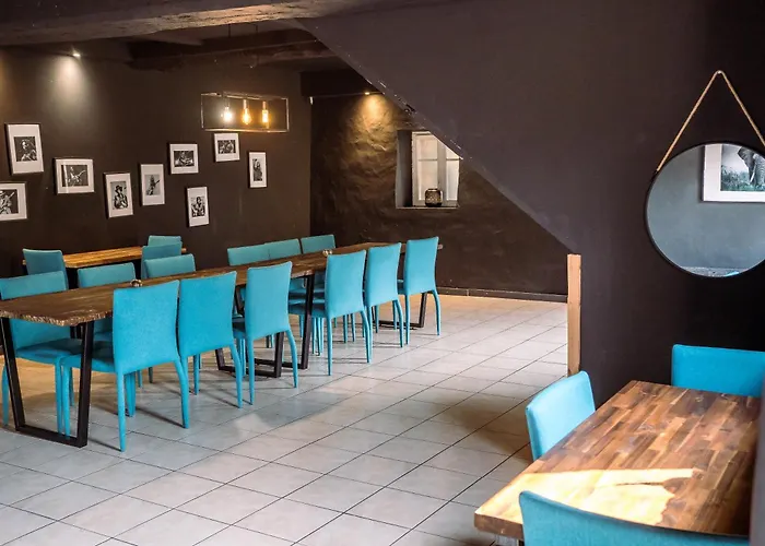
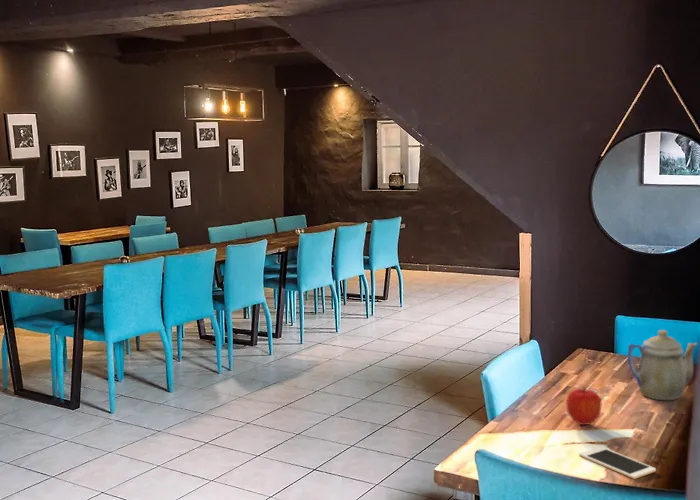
+ cell phone [578,446,657,480]
+ teapot [627,329,698,401]
+ fruit [565,386,602,426]
